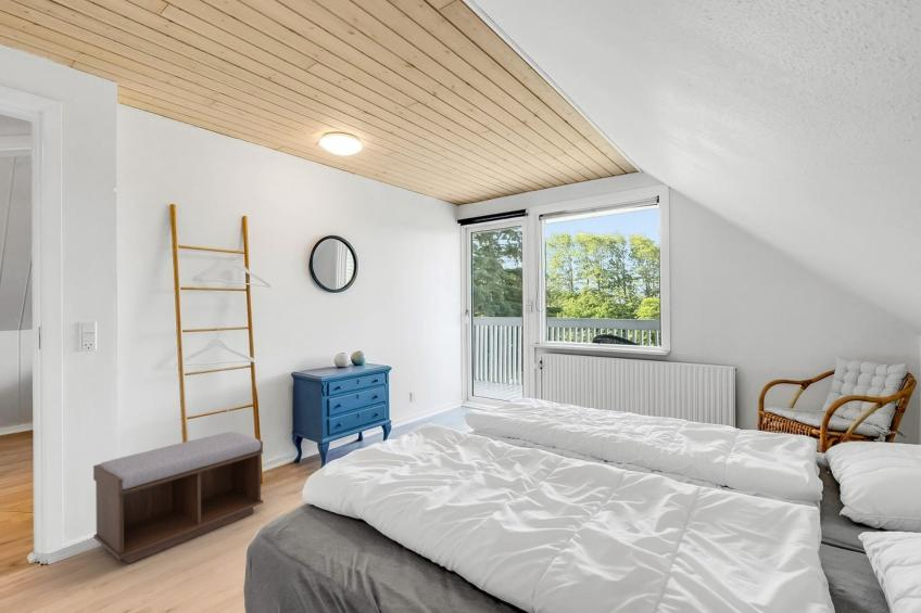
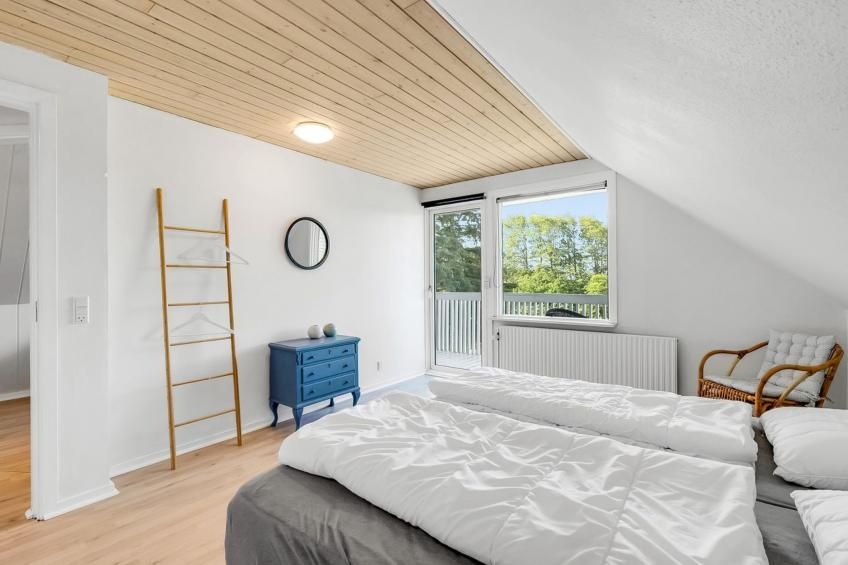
- bench [92,431,264,565]
